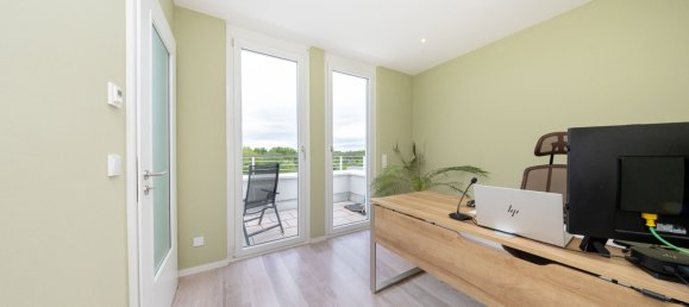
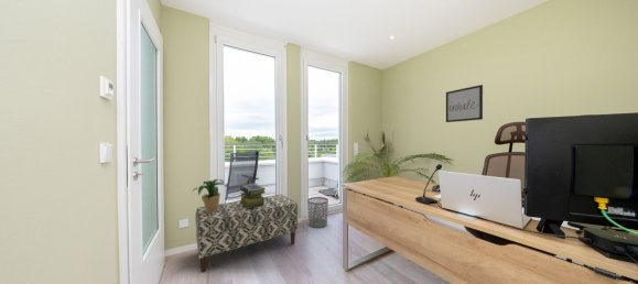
+ potted plant [192,178,227,212]
+ stack of books [239,183,267,209]
+ waste bin [306,196,329,229]
+ wall art [445,84,484,123]
+ bench [194,194,299,274]
